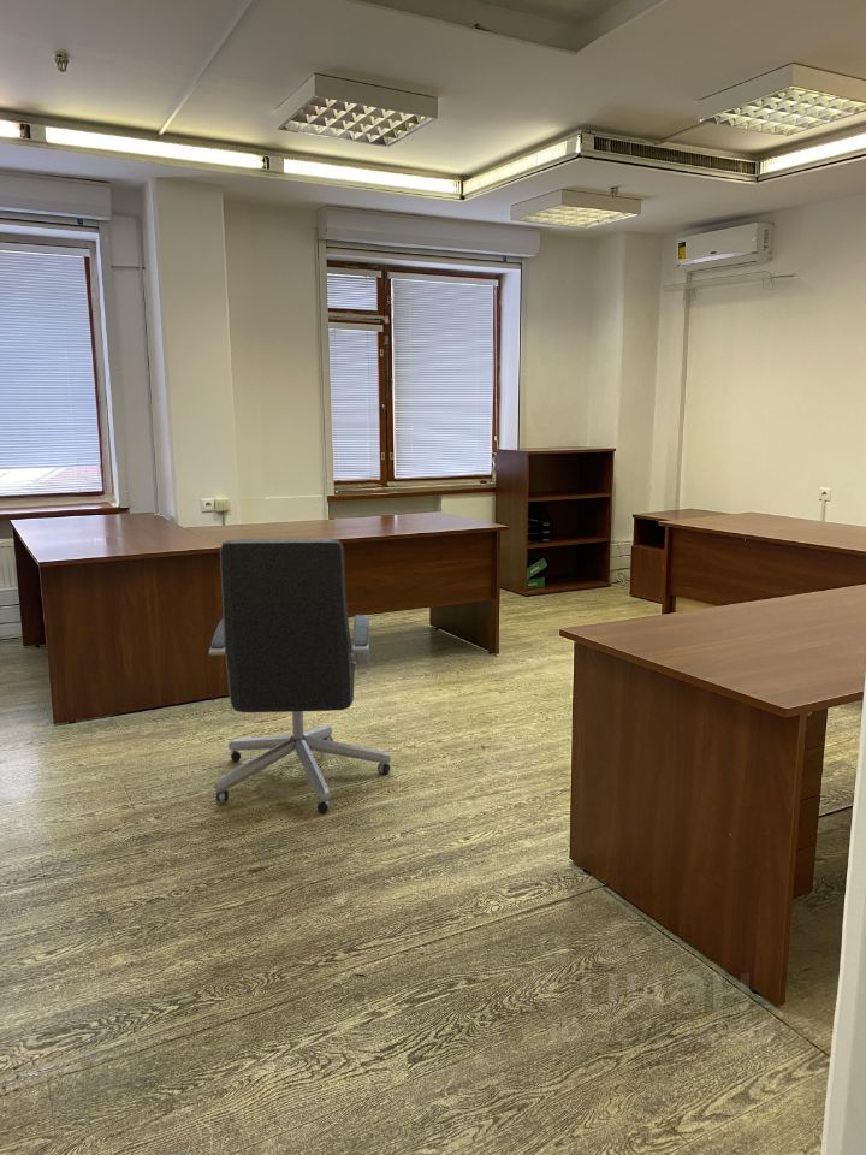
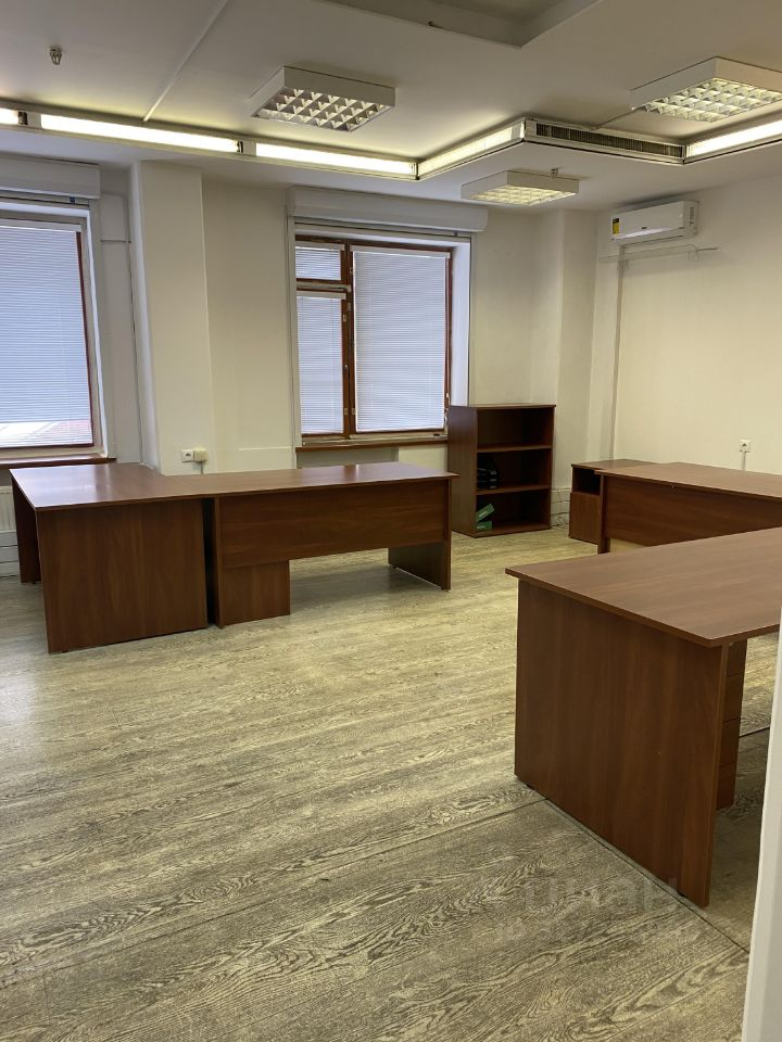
- office chair [208,538,392,815]
